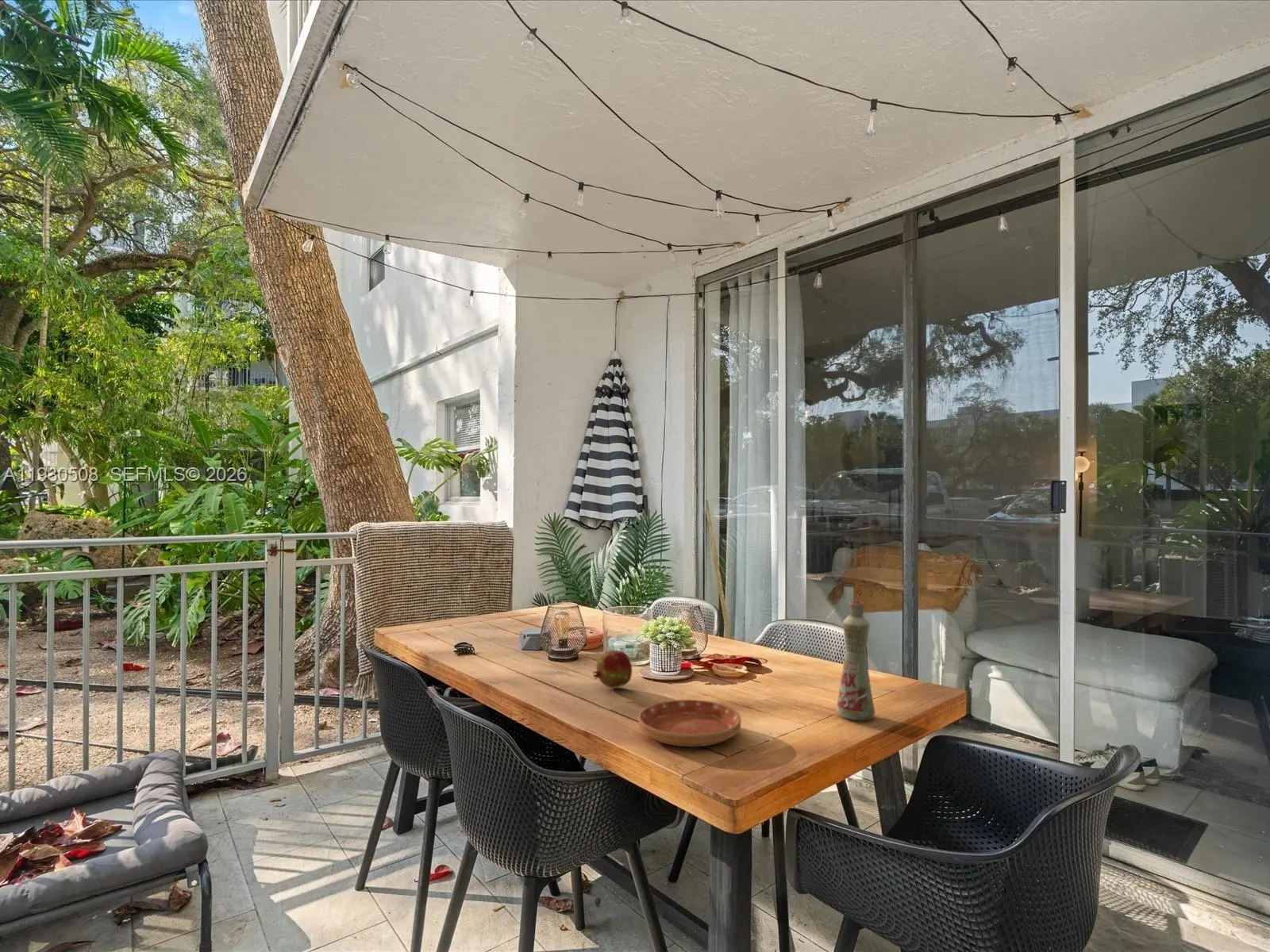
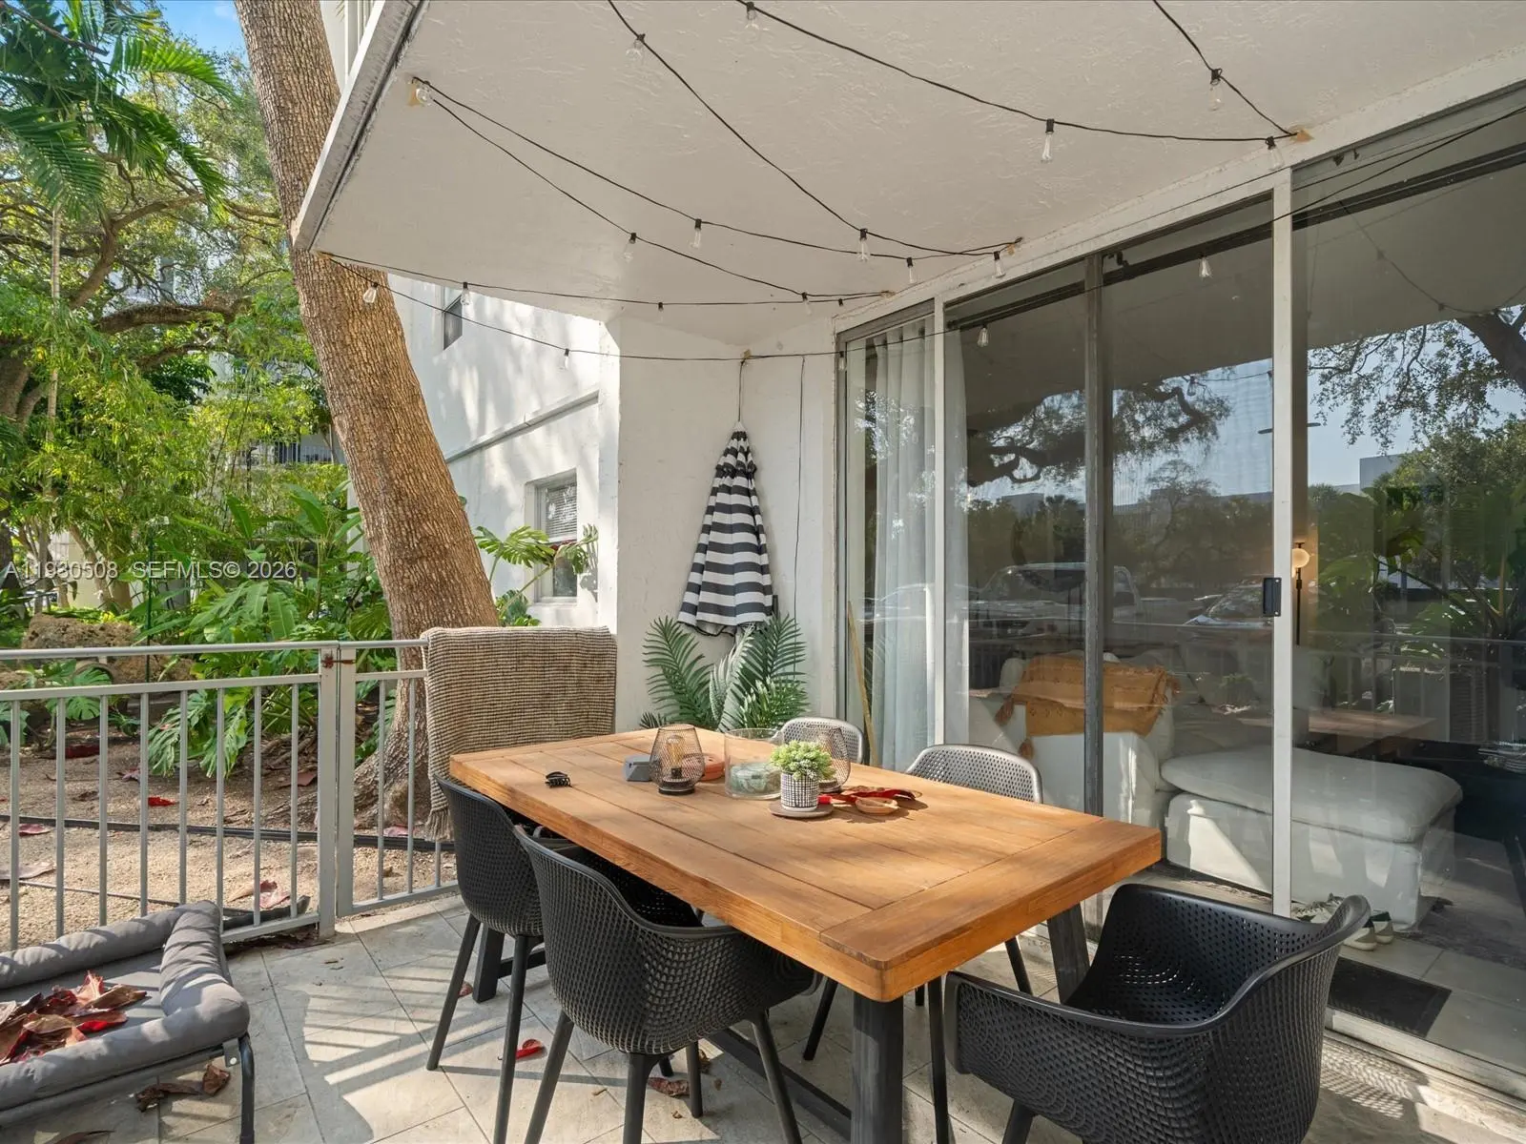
- saucer [637,699,742,747]
- fruit [591,650,633,689]
- bottle [836,599,876,722]
